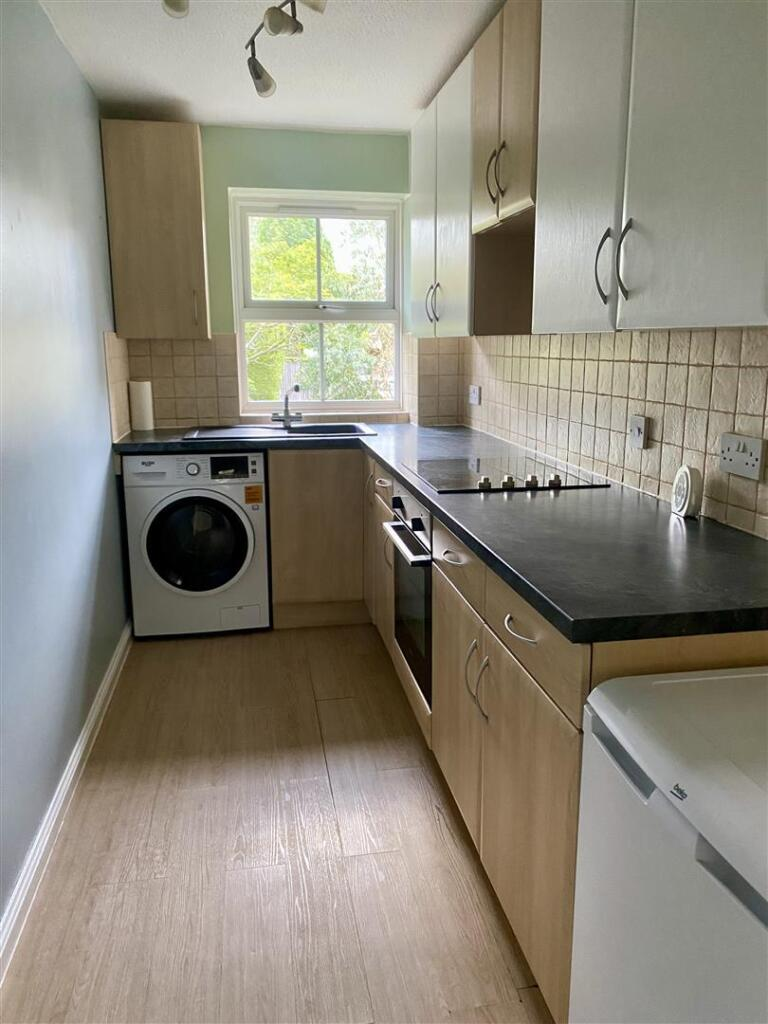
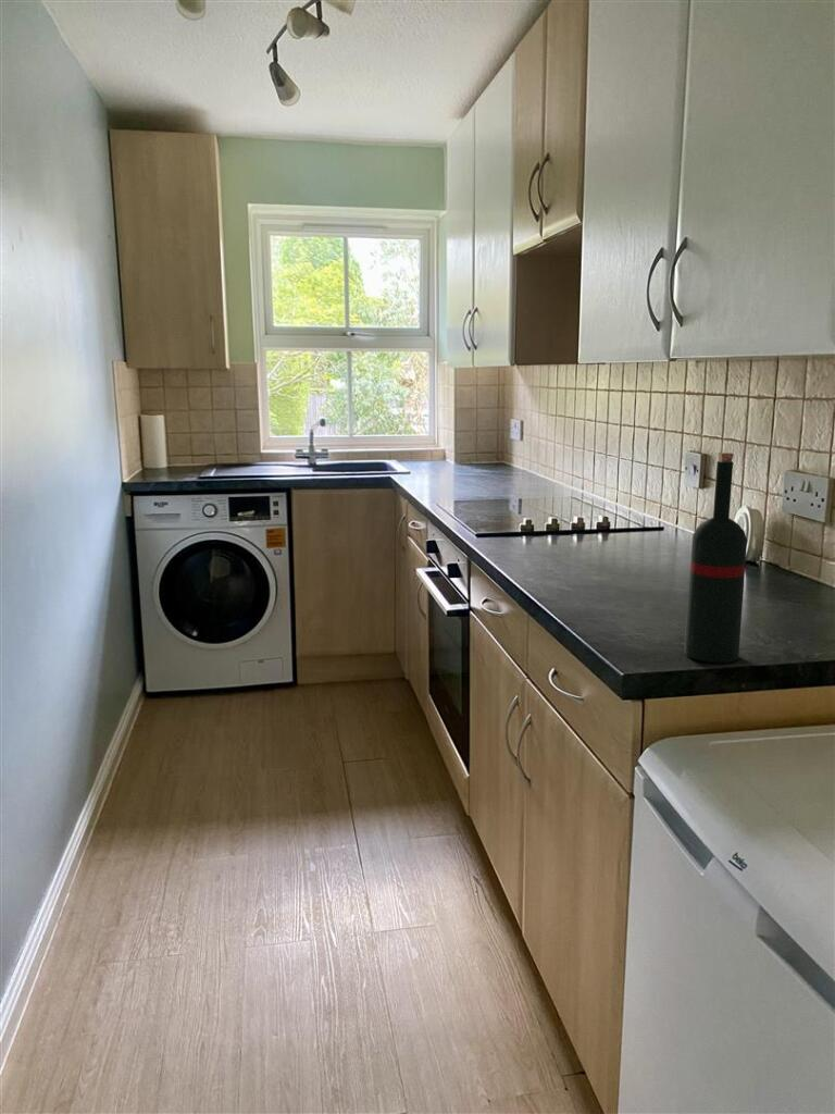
+ wine bottle [683,451,748,664]
